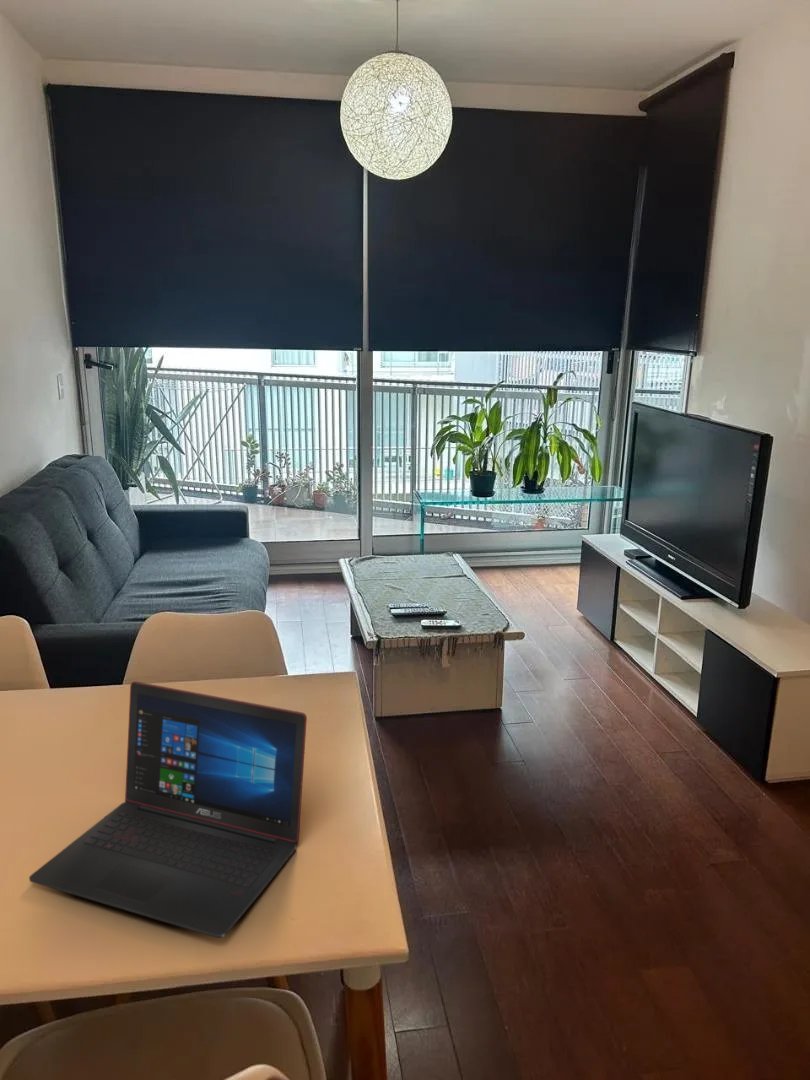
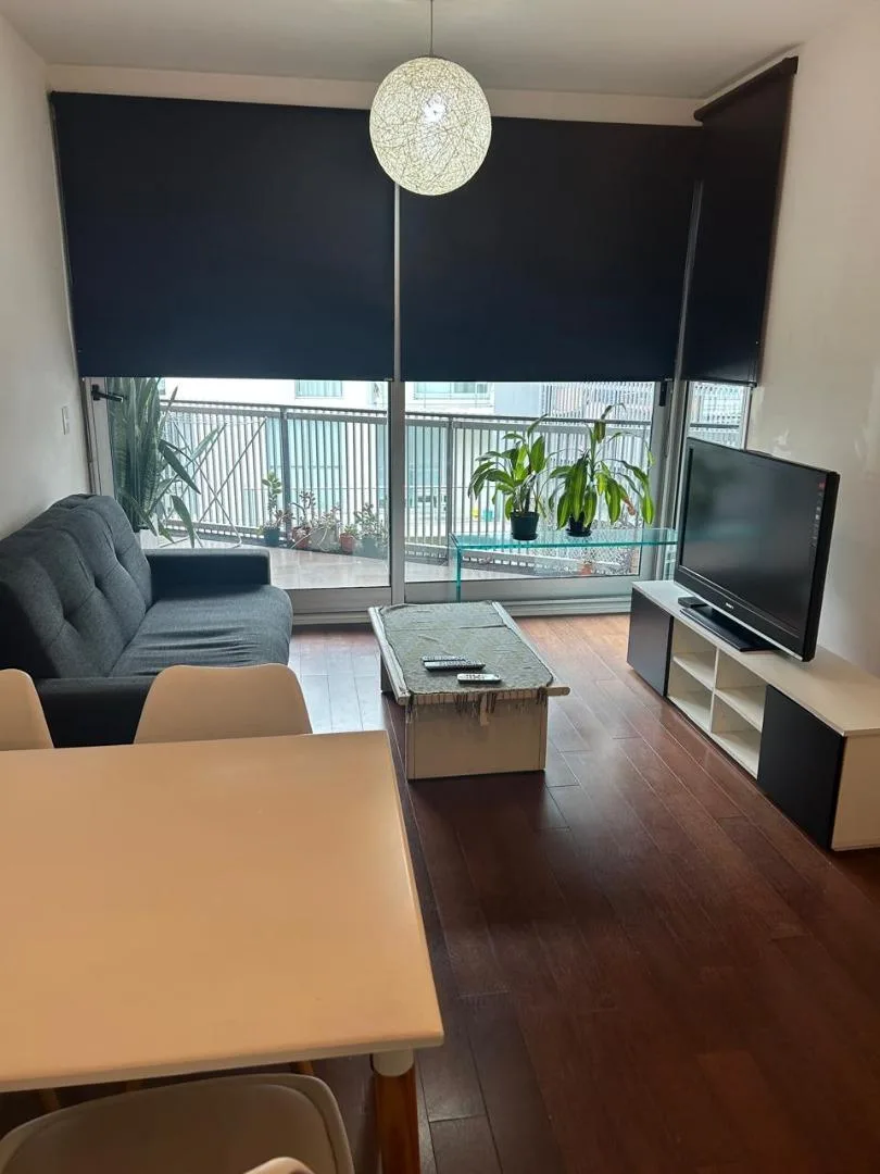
- laptop [28,680,308,939]
